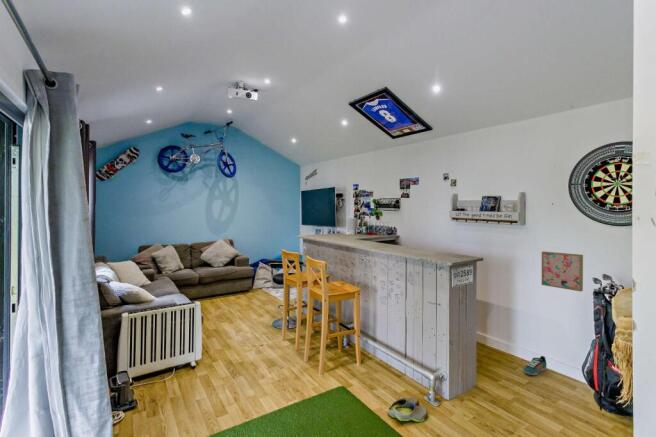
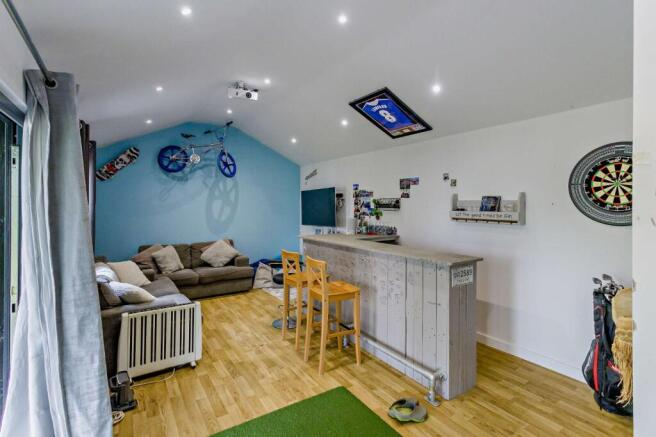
- sneaker [523,355,548,376]
- wall art [541,250,584,292]
